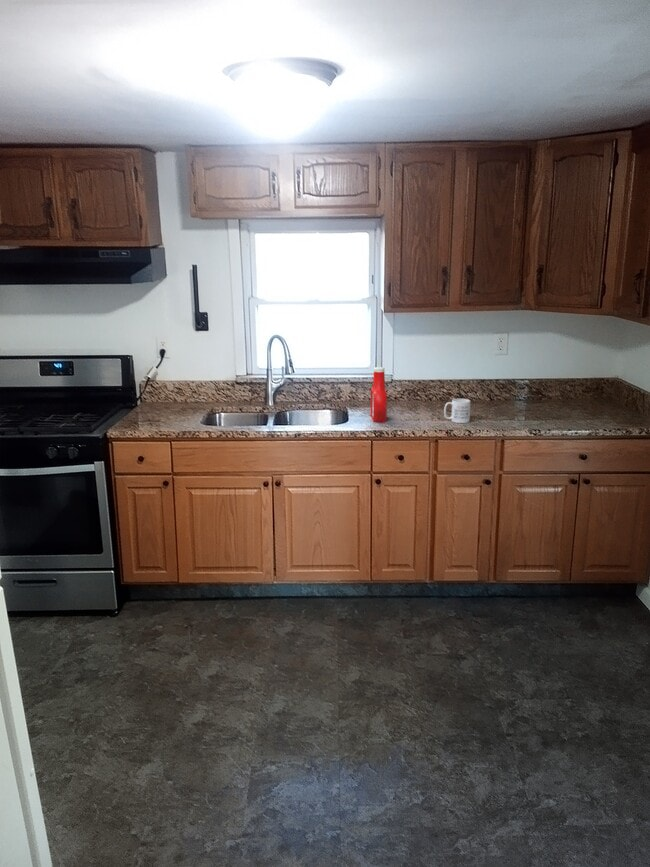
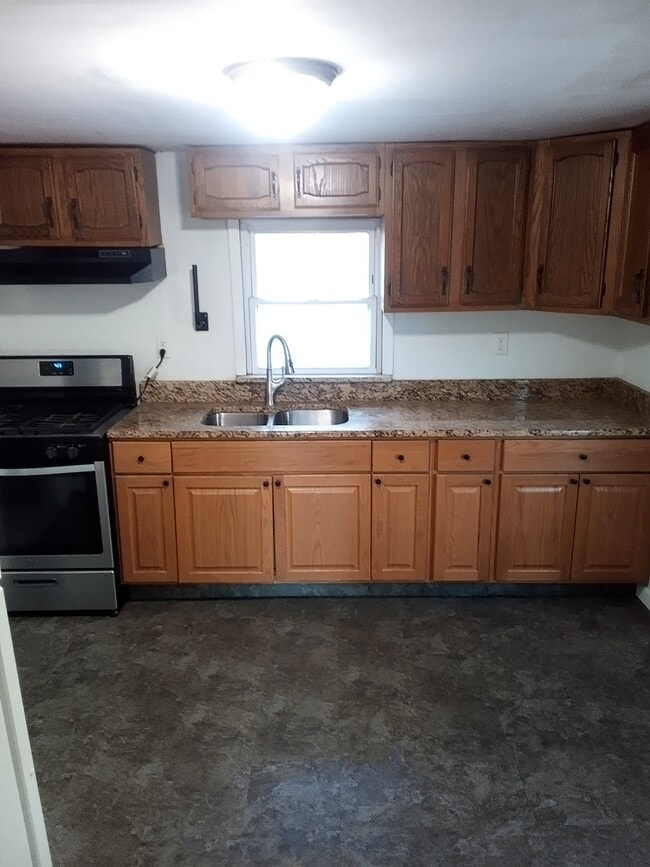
- mug [443,398,471,424]
- soap bottle [370,366,388,424]
